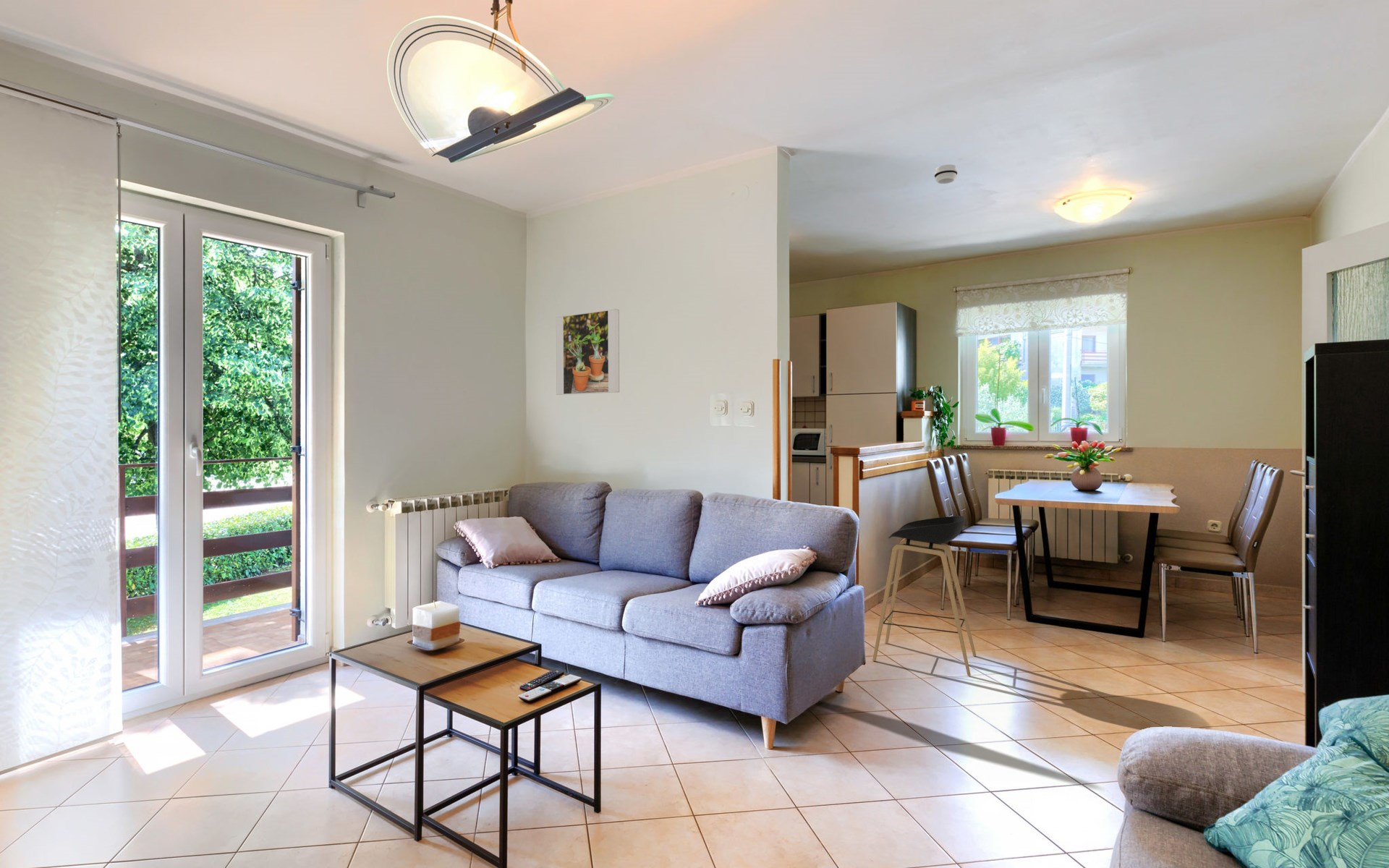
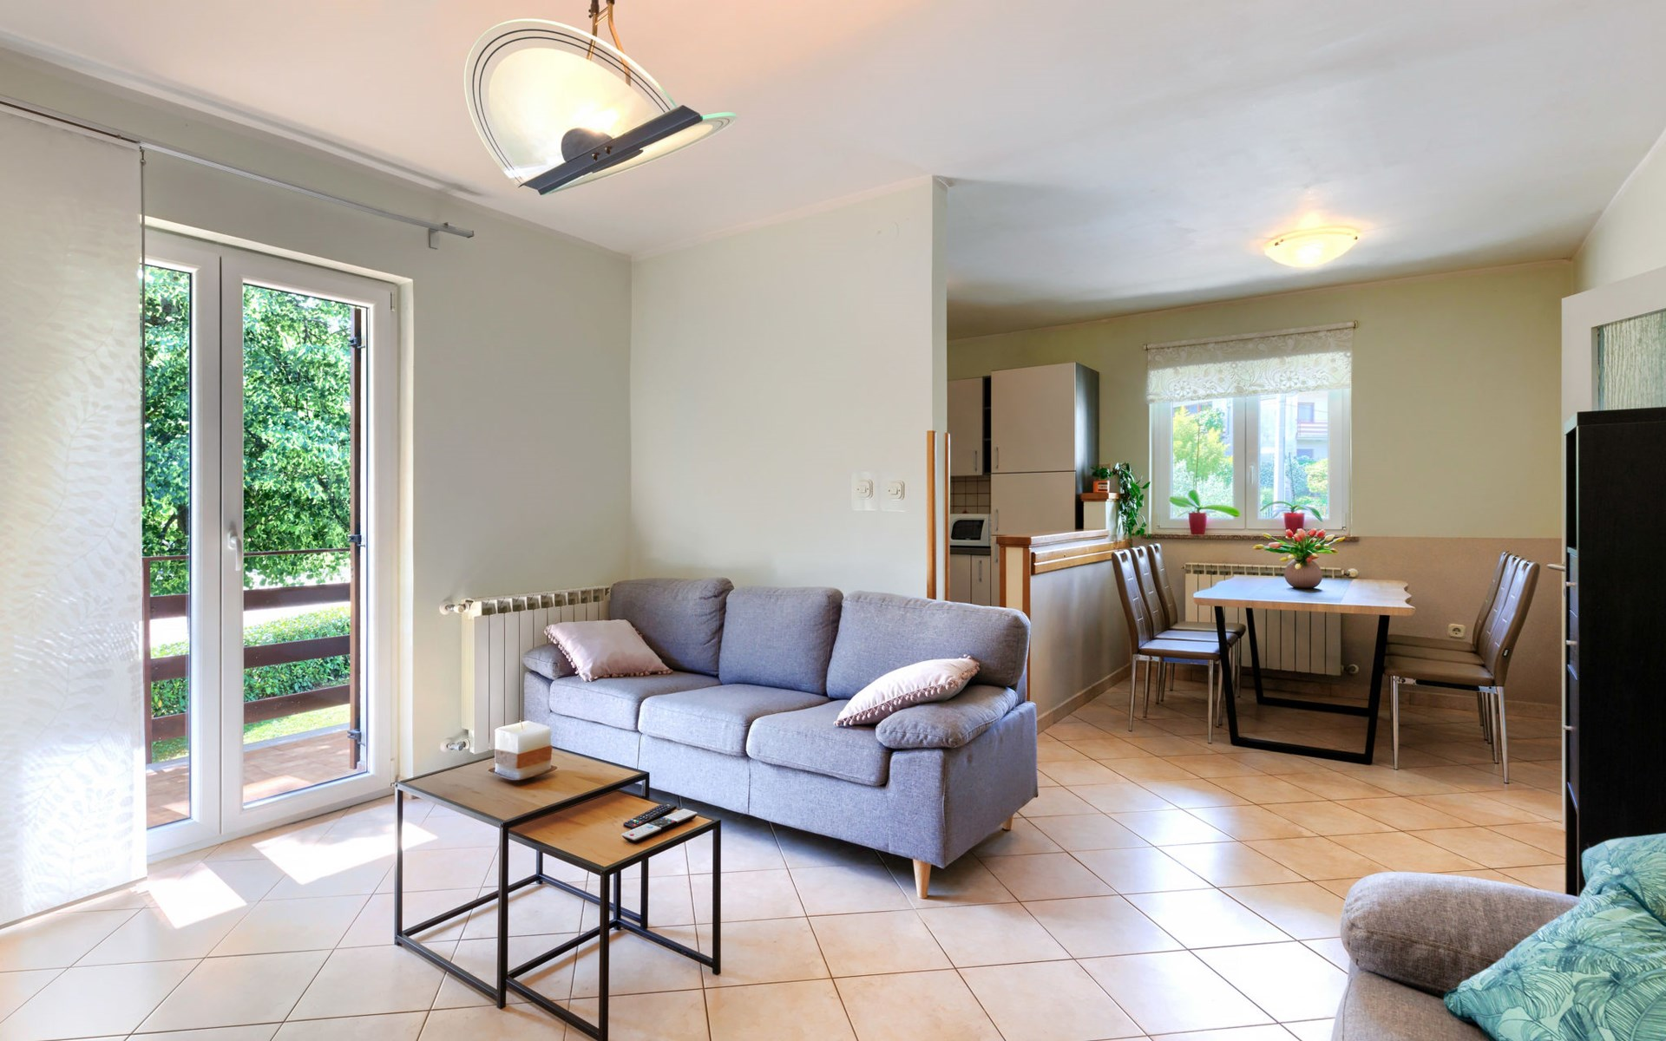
- smoke detector [933,164,959,184]
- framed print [556,308,620,396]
- stool [872,515,977,676]
